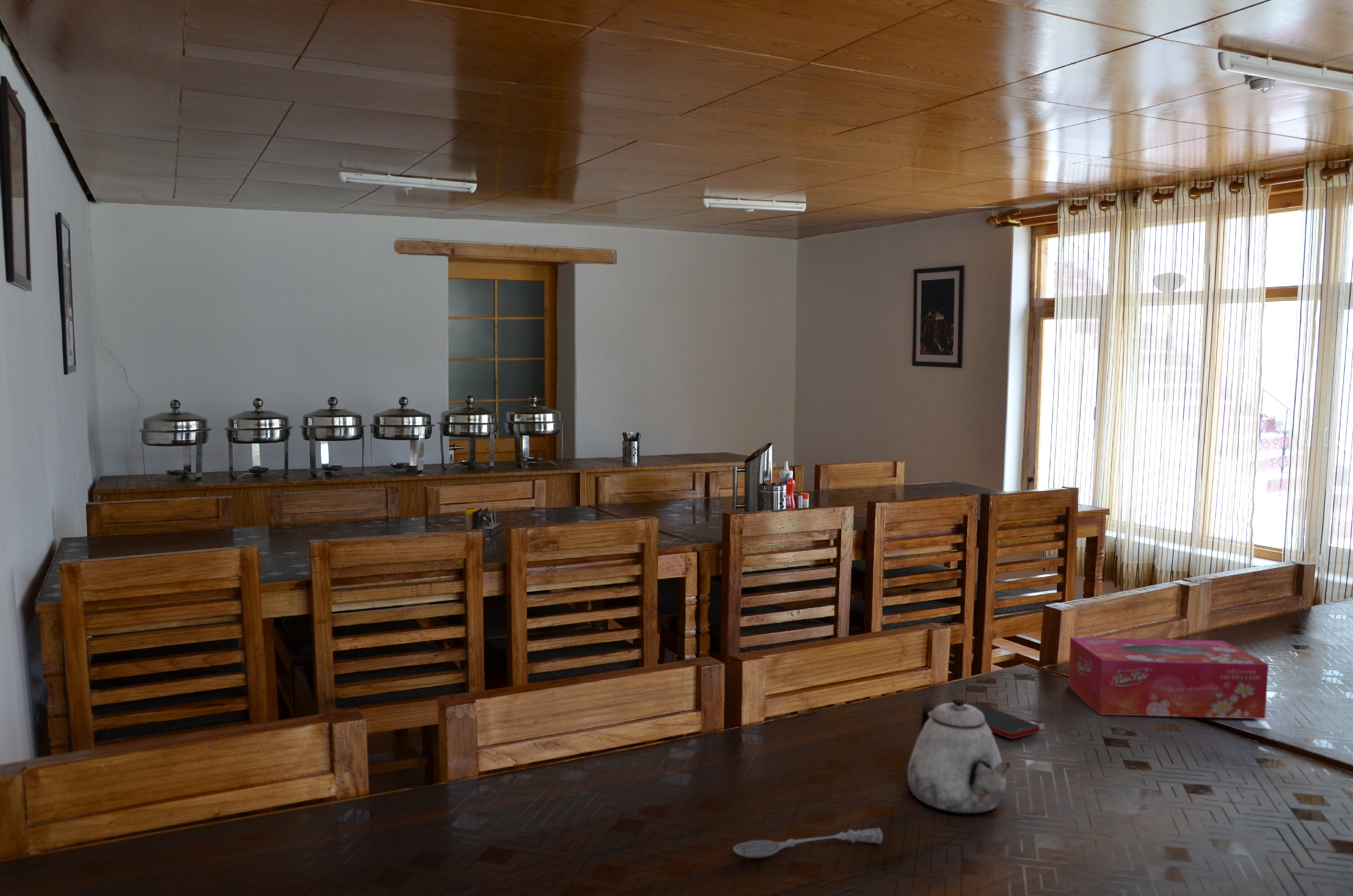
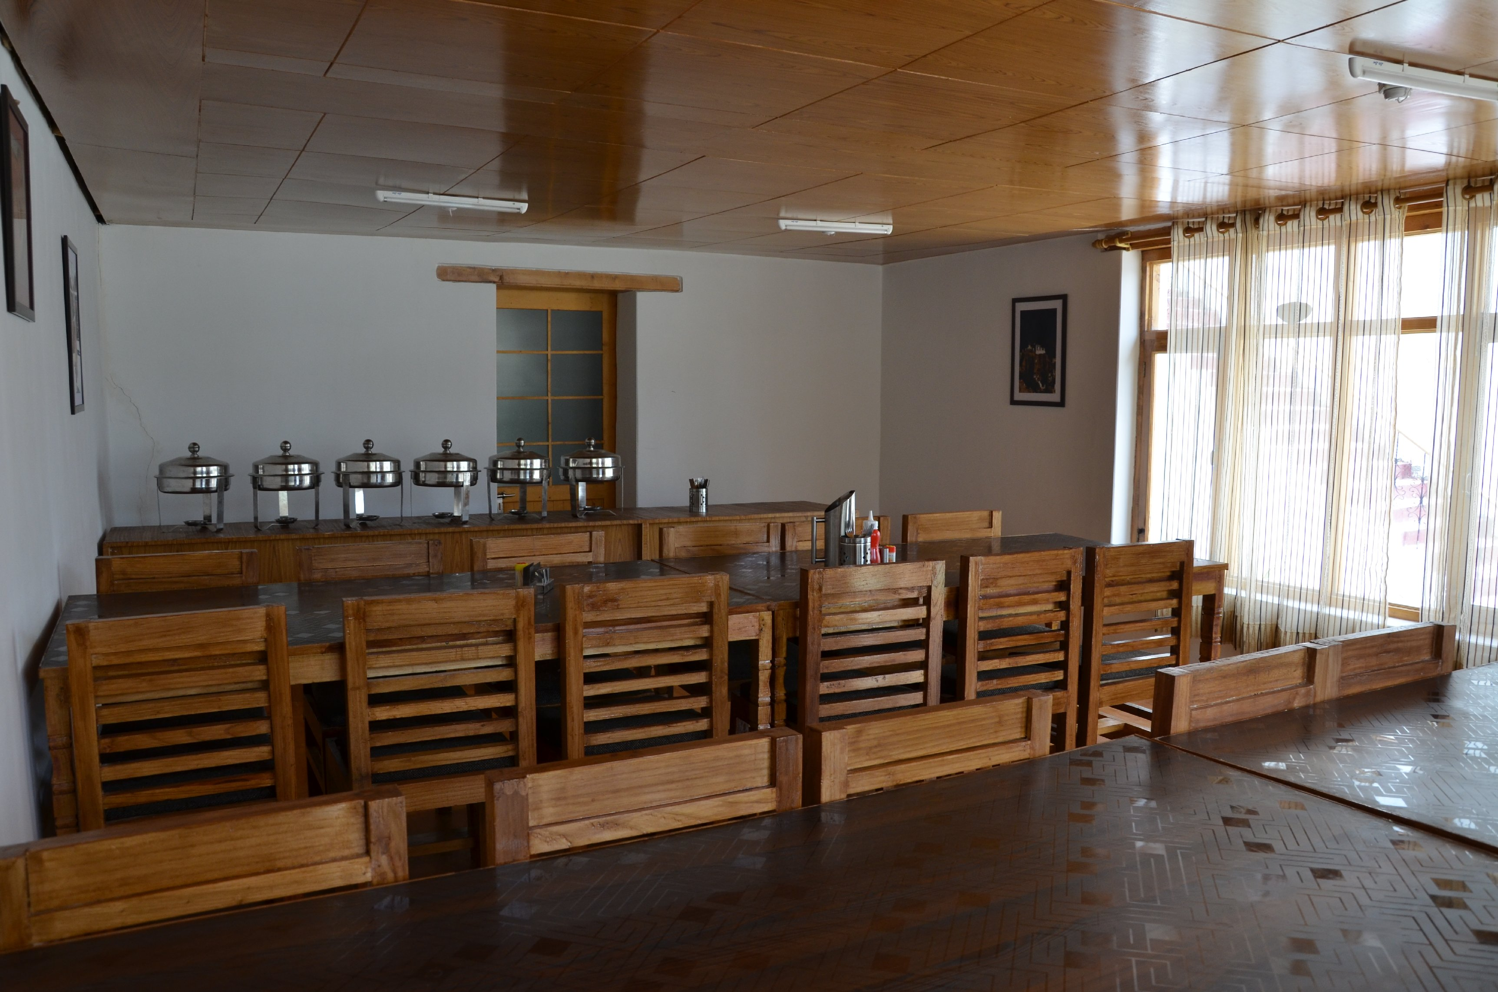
- soupspoon [733,827,883,858]
- teapot [907,698,1011,814]
- tissue box [1068,637,1269,719]
- cell phone [965,702,1040,739]
